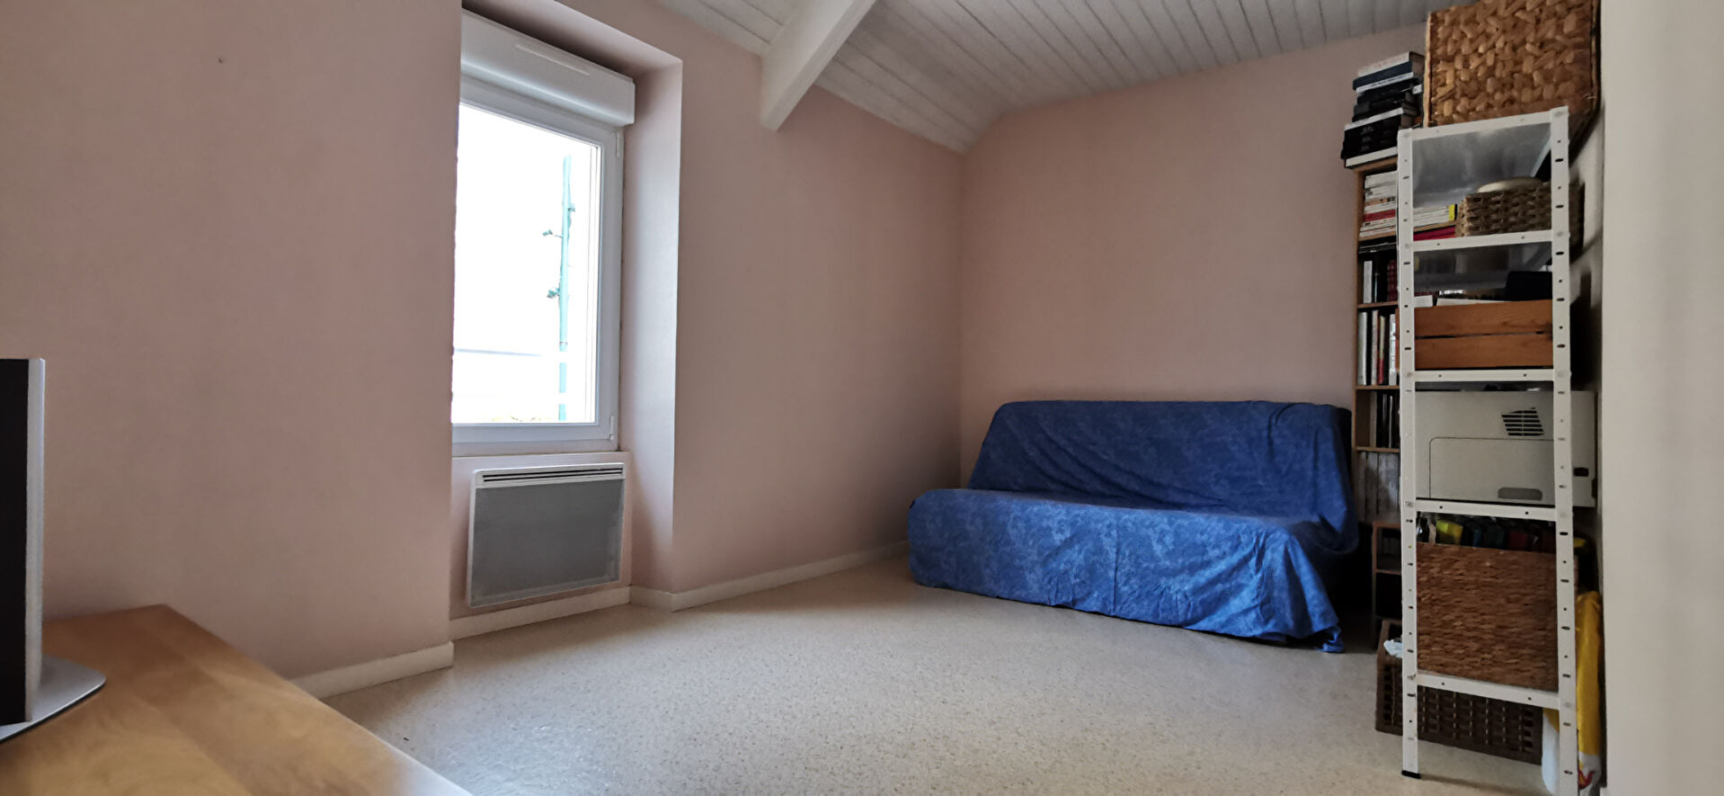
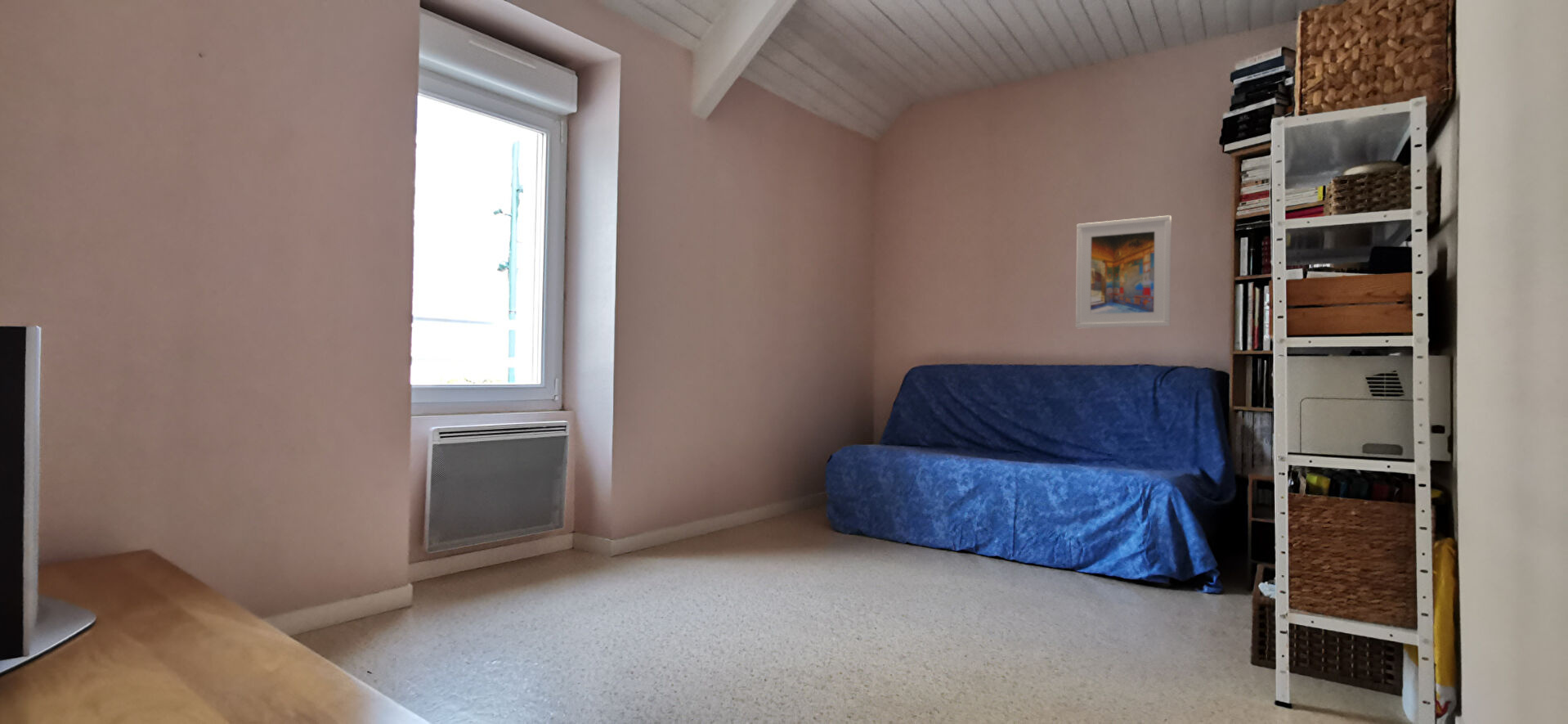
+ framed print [1075,214,1172,329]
